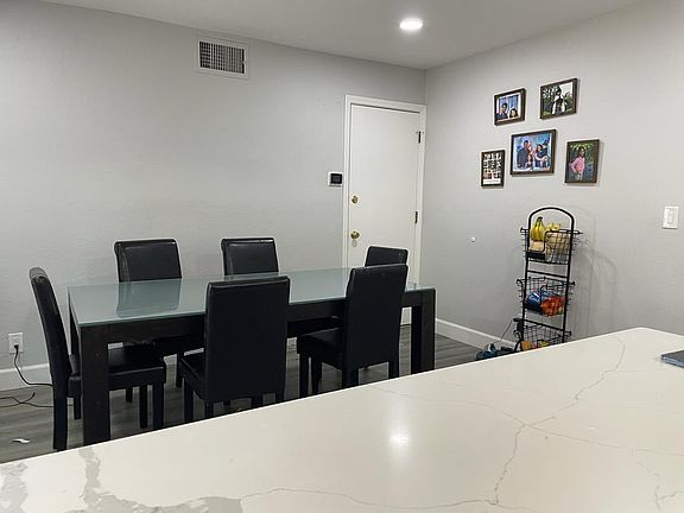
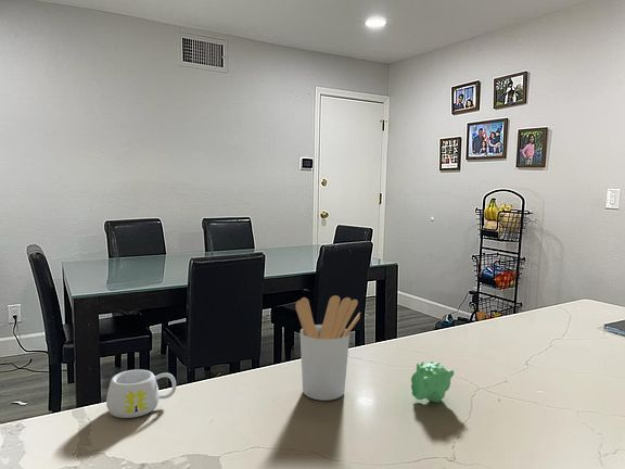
+ utensil holder [294,294,361,402]
+ mug [105,369,177,419]
+ flower [410,359,455,403]
